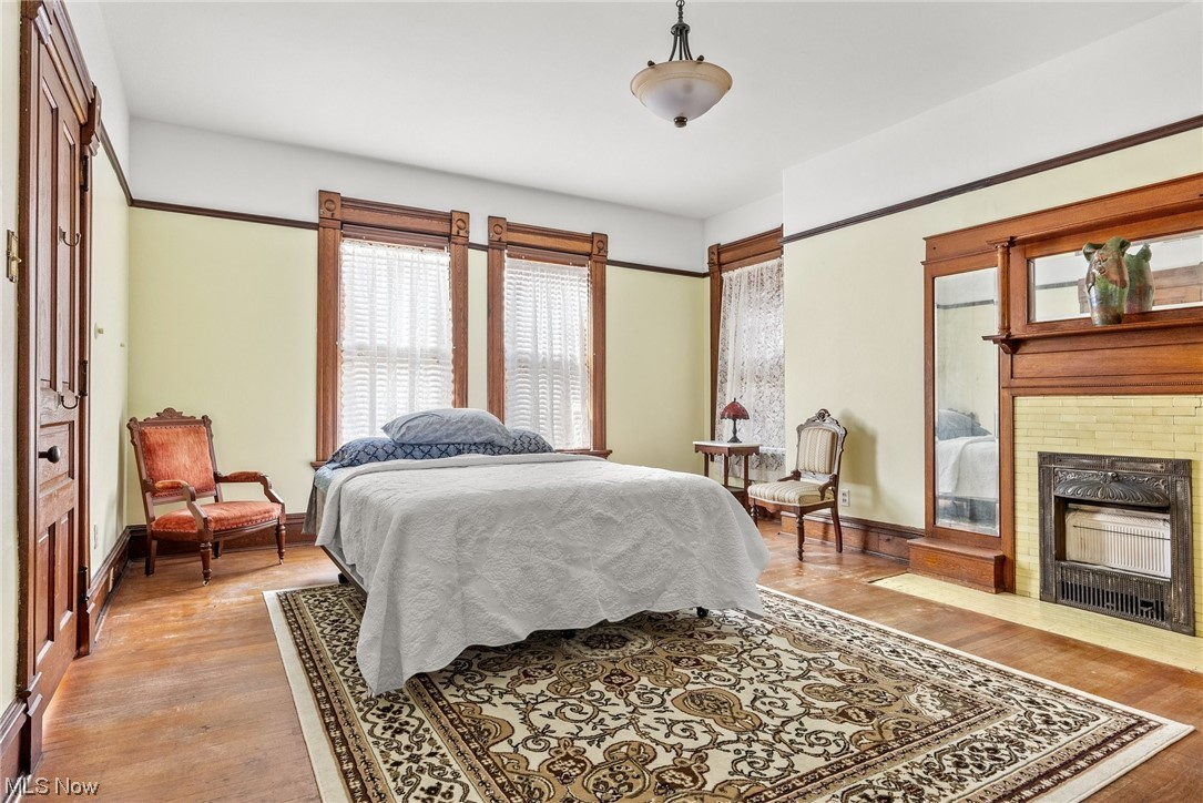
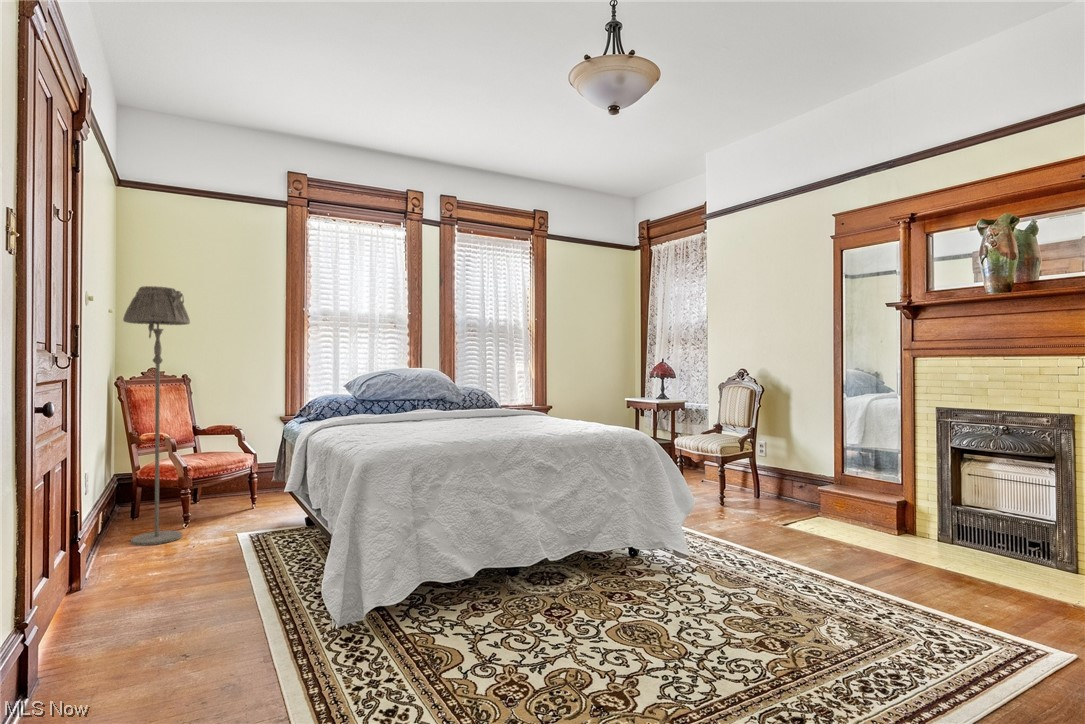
+ floor lamp [122,285,191,547]
